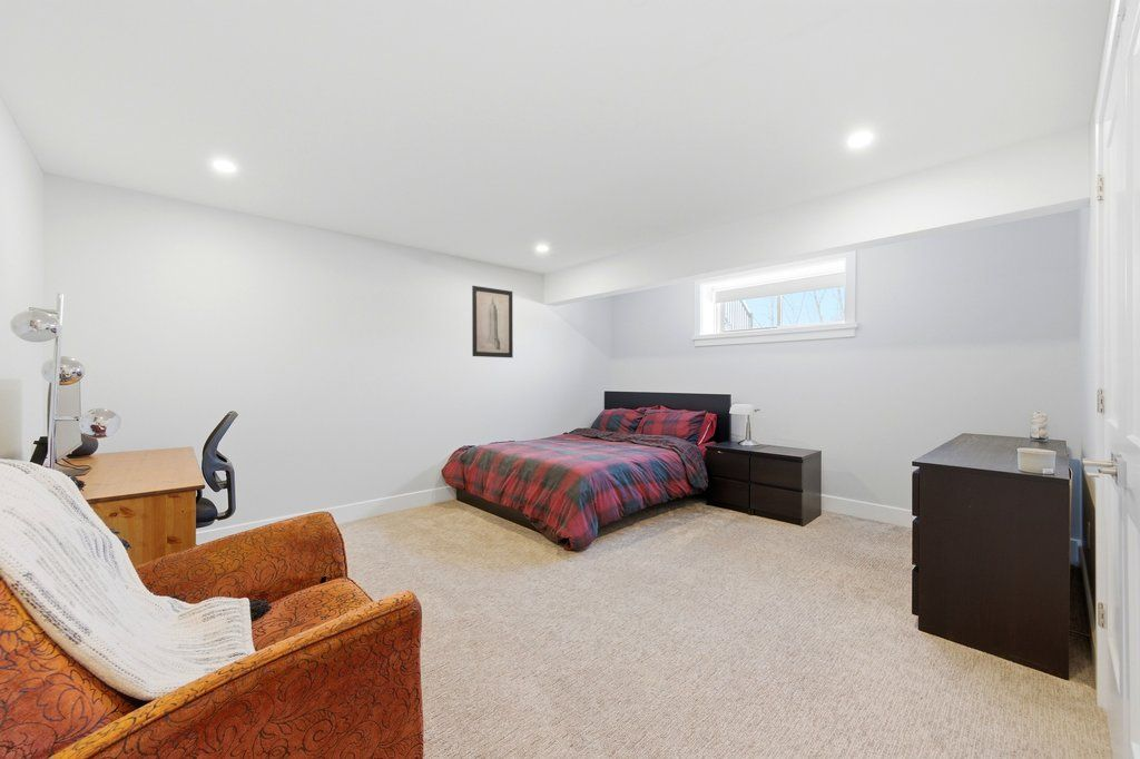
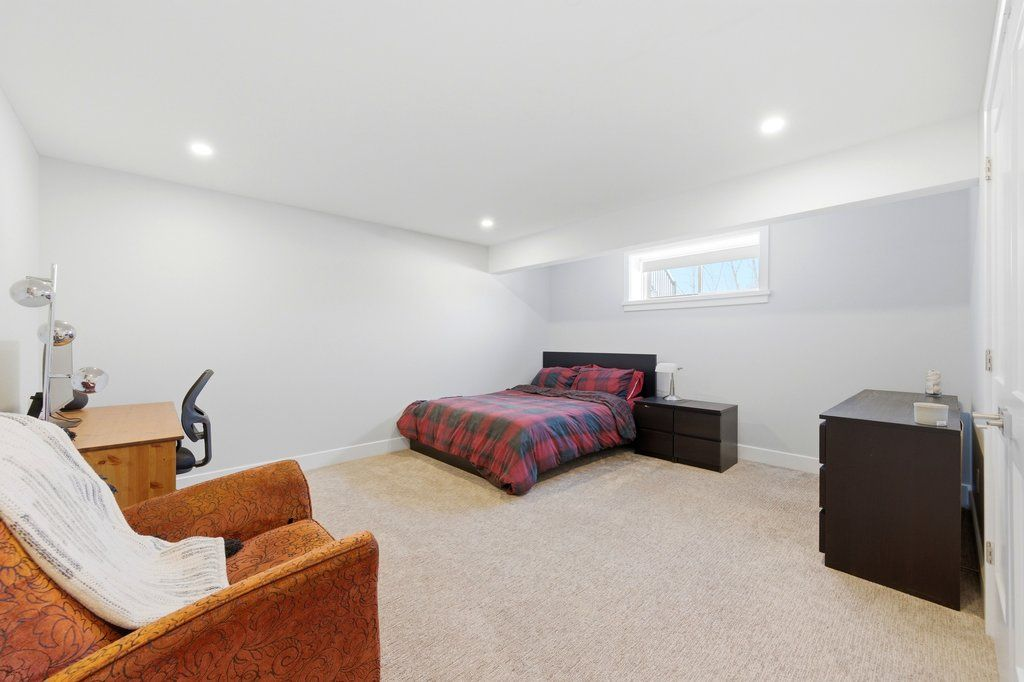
- wall art [471,285,514,358]
